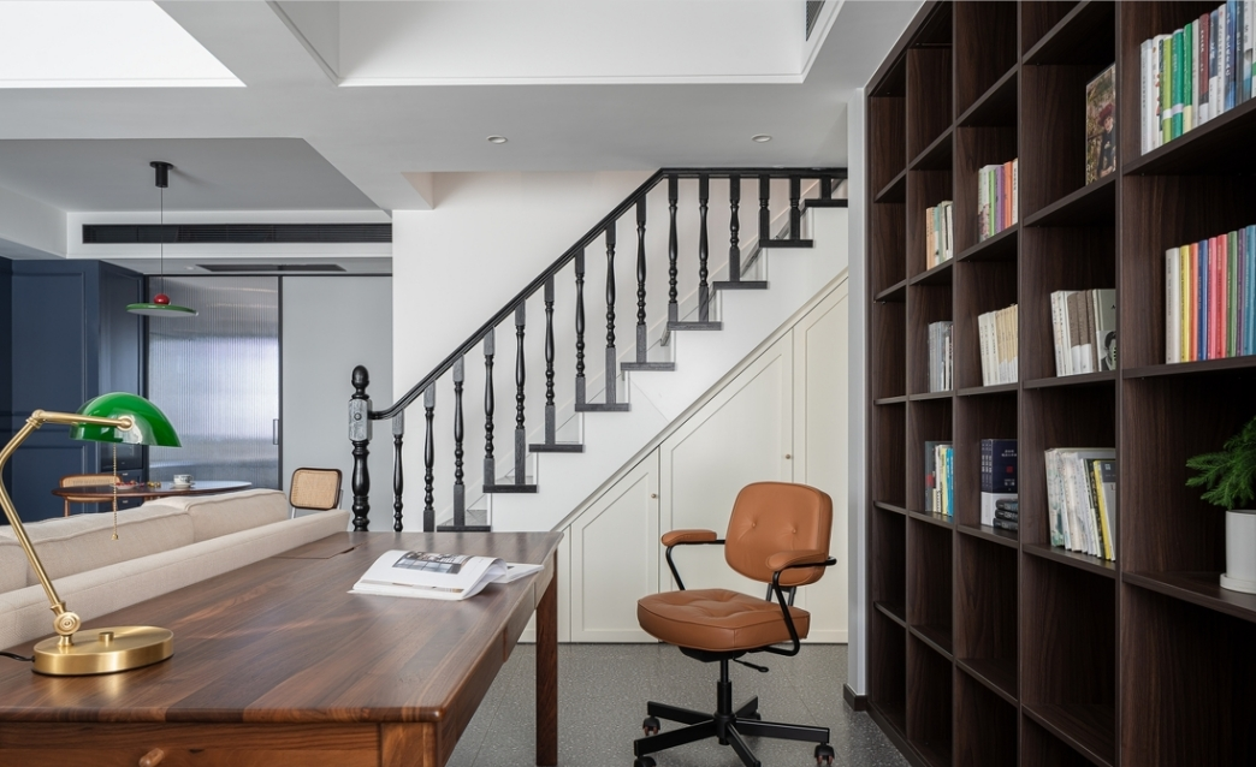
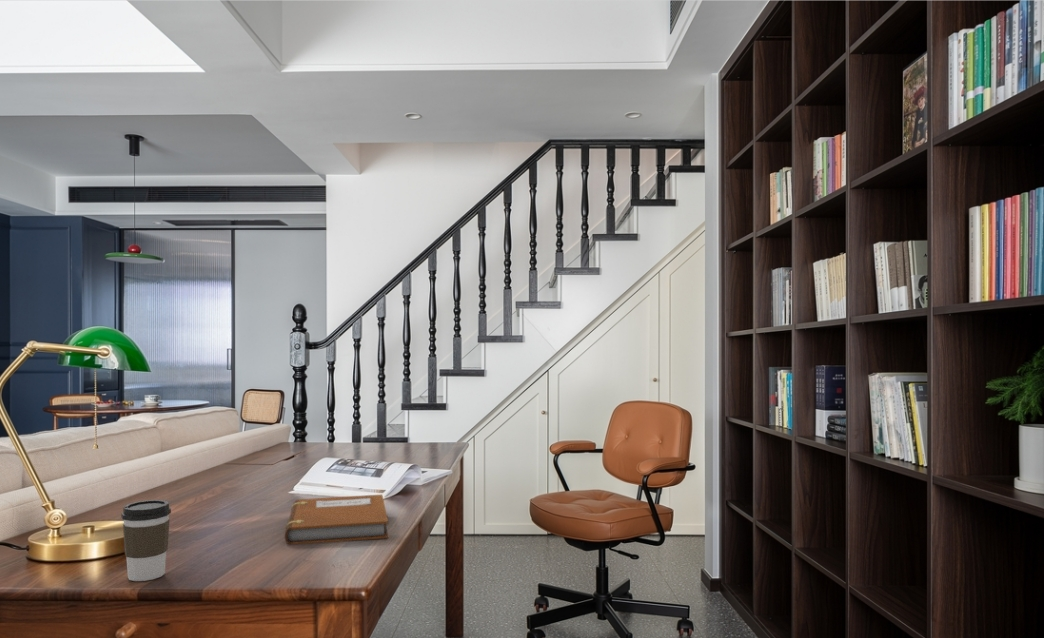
+ coffee cup [120,499,172,582]
+ notebook [284,494,389,545]
